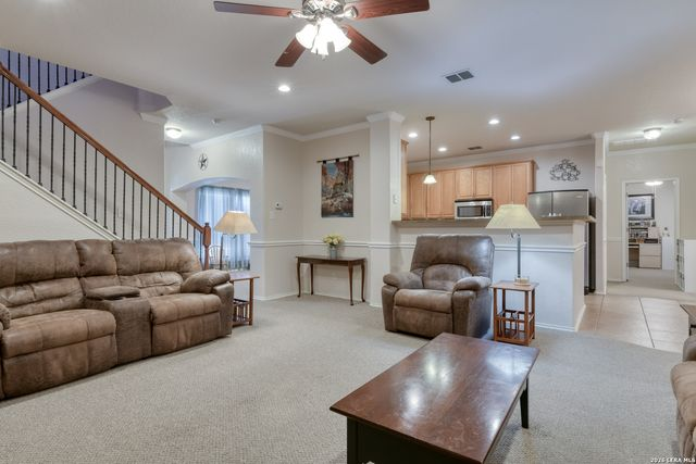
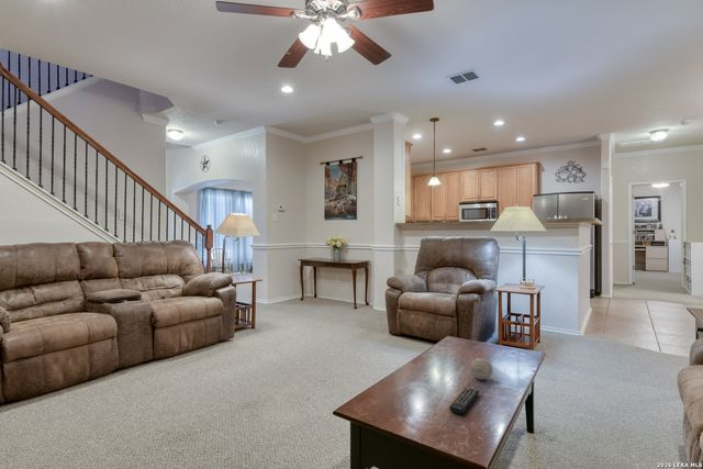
+ decorative ball [469,357,493,381]
+ remote control [448,387,480,415]
